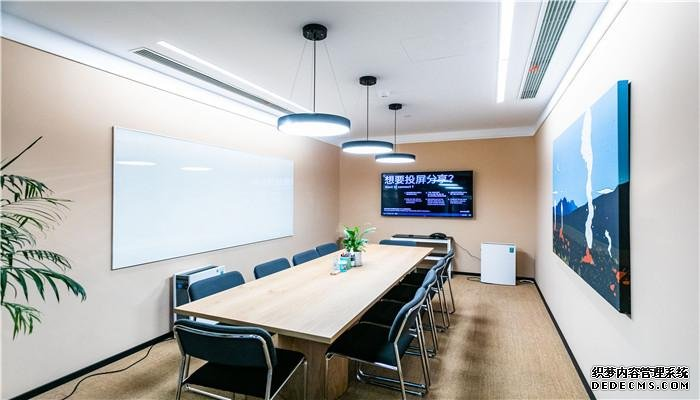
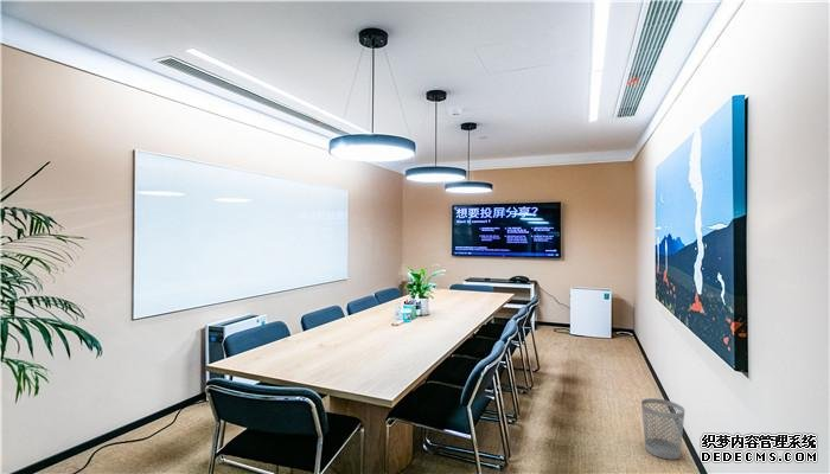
+ wastebasket [640,397,685,461]
